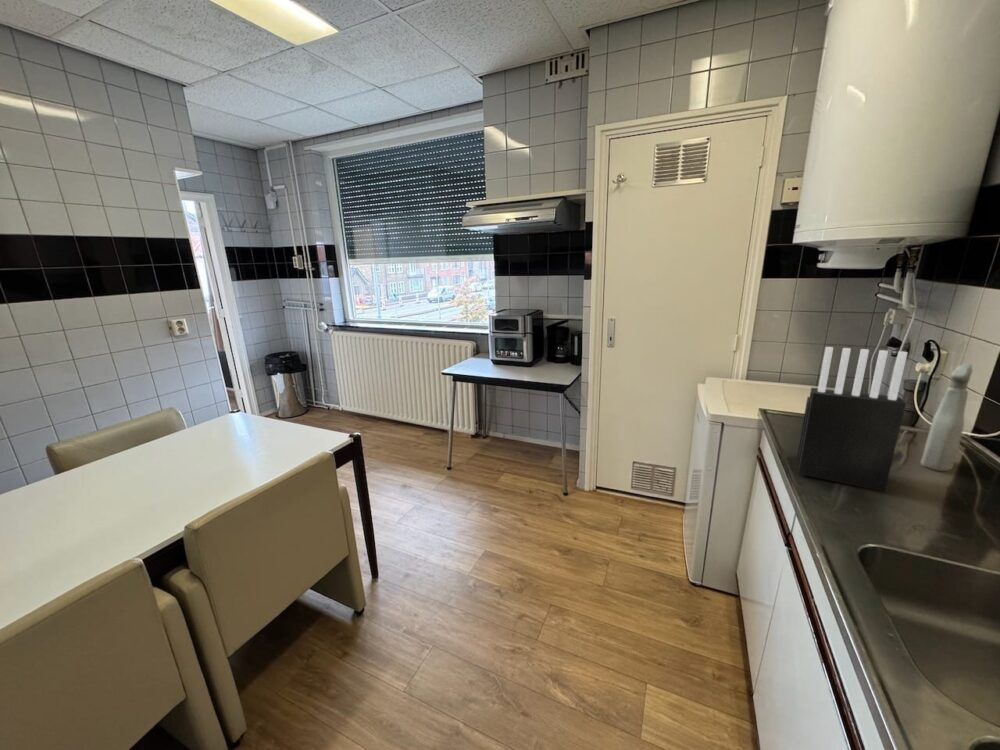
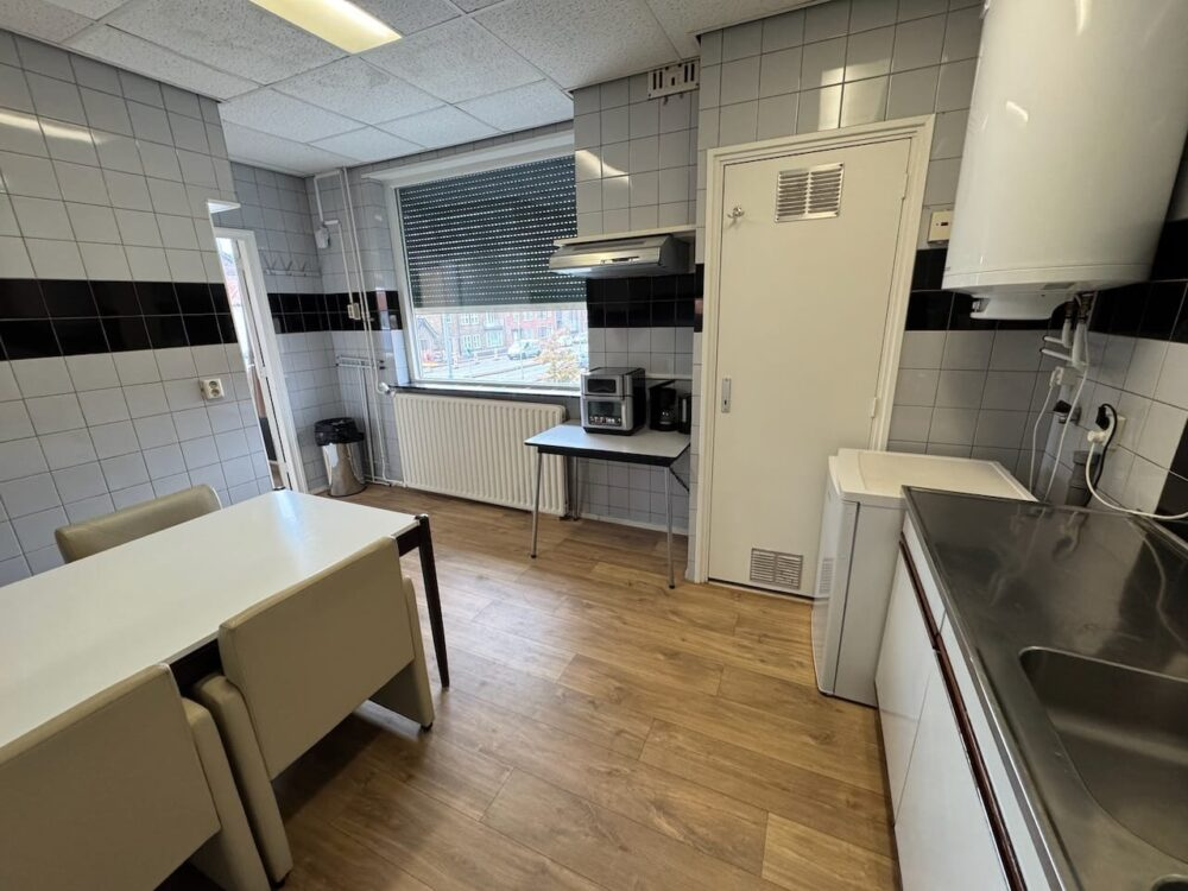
- knife block [796,346,909,492]
- spray bottle [920,363,973,472]
